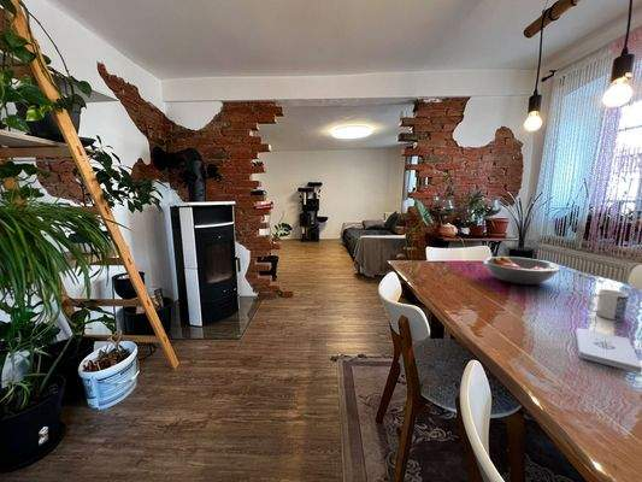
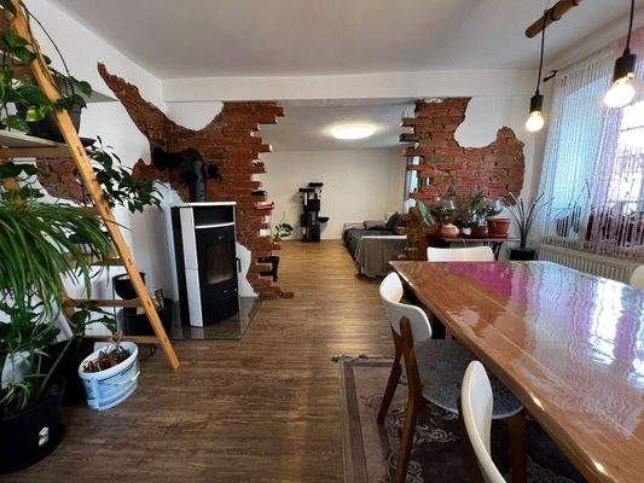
- mug [585,288,630,322]
- fruit bowl [482,255,561,286]
- notepad [575,327,642,375]
